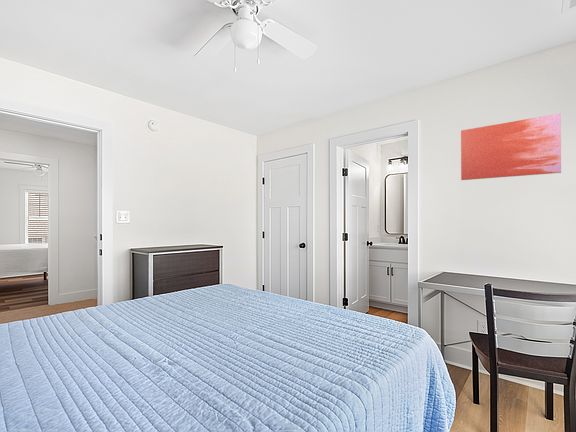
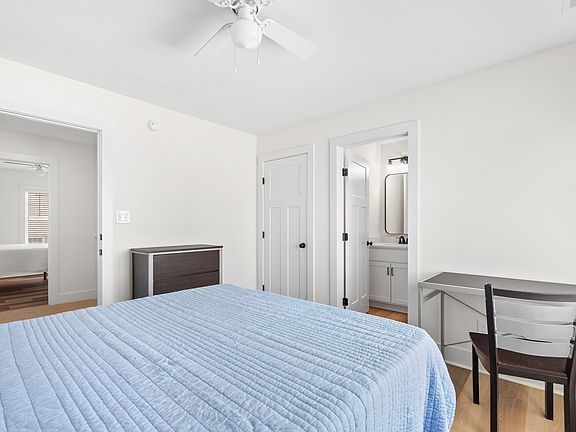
- wall art [460,112,562,181]
